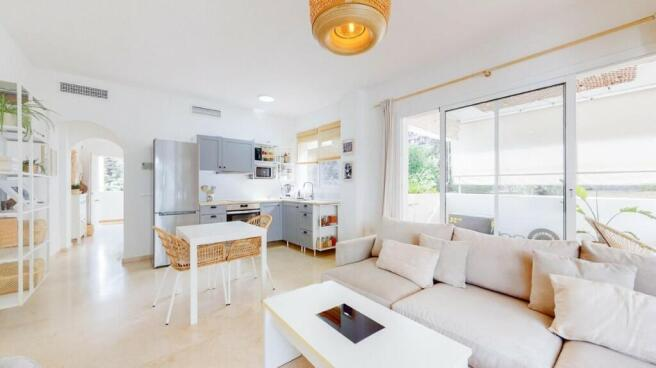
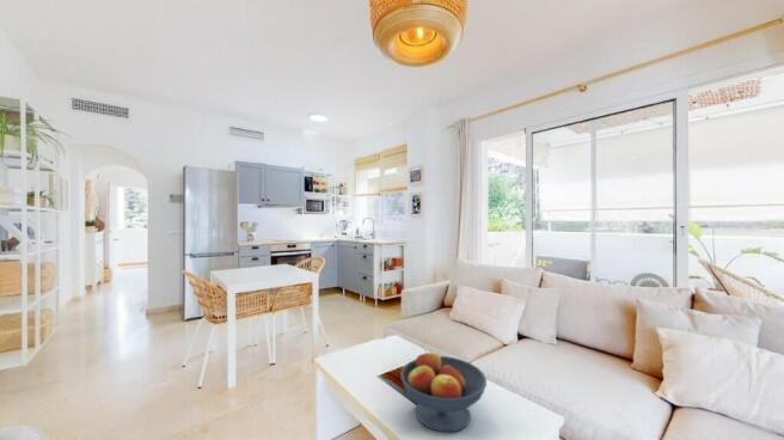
+ fruit bowl [399,348,488,433]
